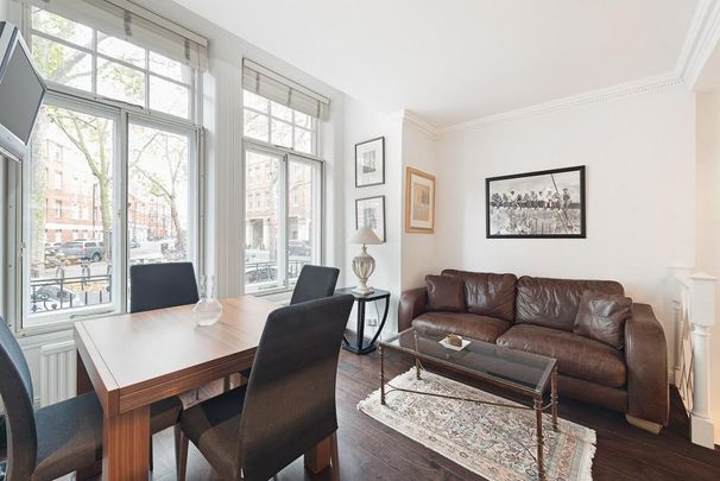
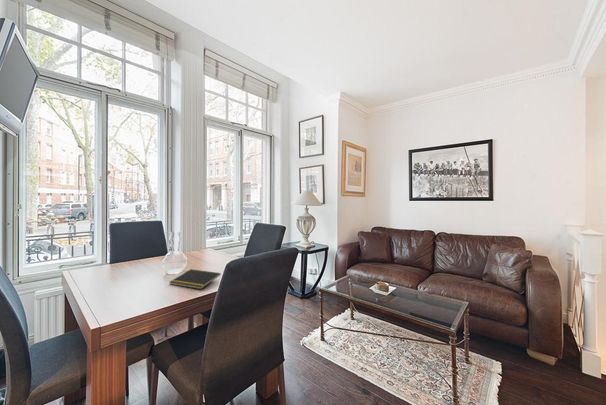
+ notepad [169,268,222,290]
